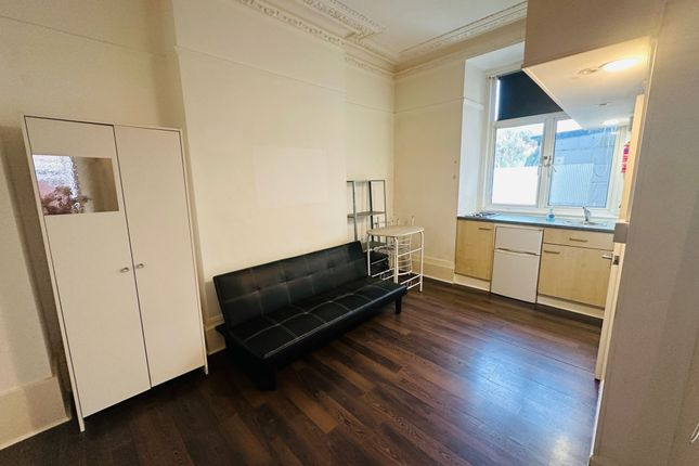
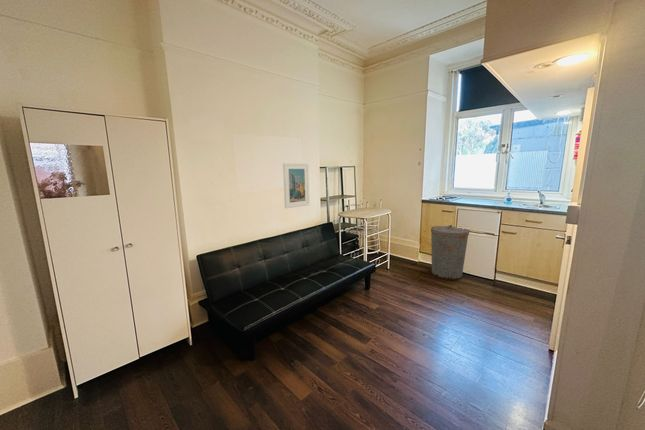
+ trash can [430,224,470,281]
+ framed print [282,162,310,209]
